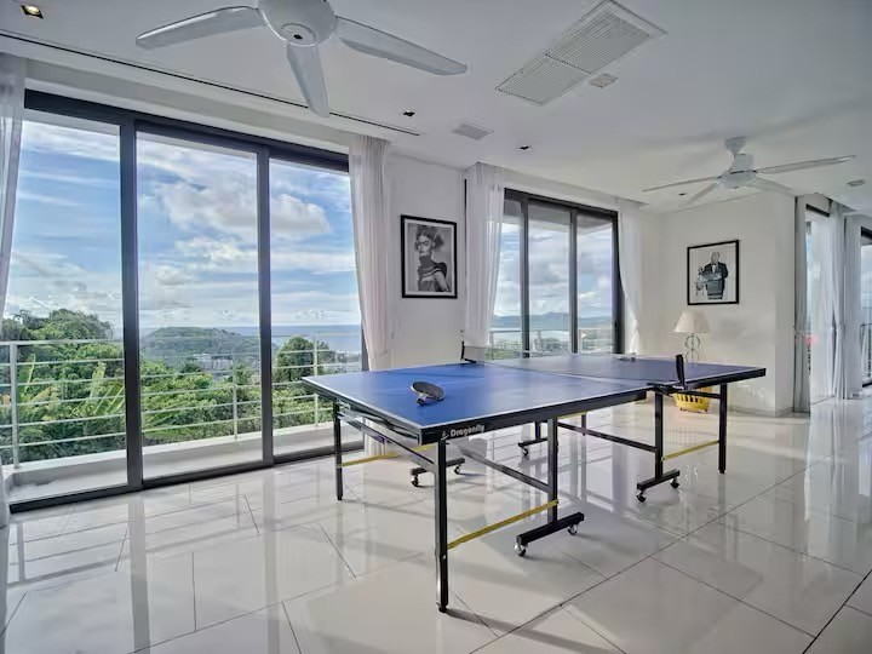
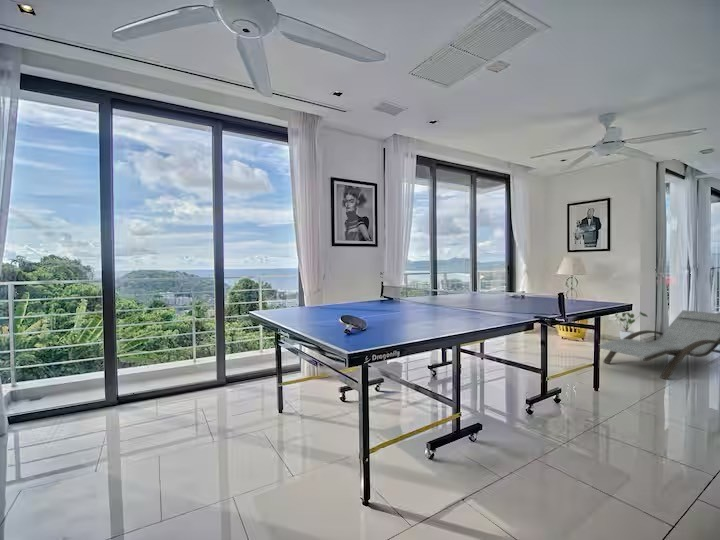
+ lounge chair [599,309,720,381]
+ house plant [614,311,649,340]
